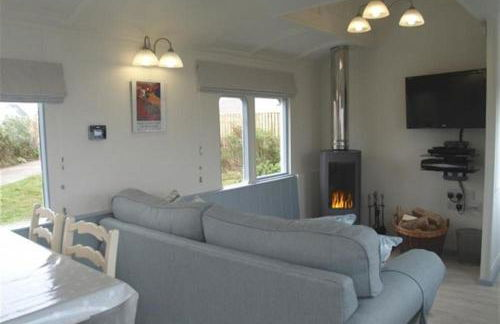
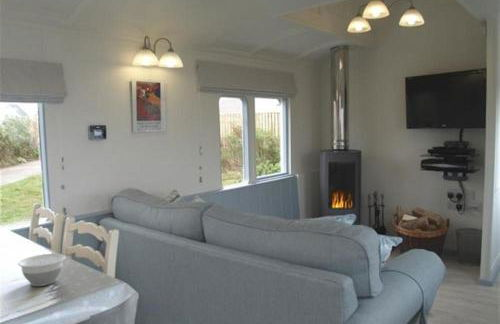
+ bowl [17,253,67,287]
